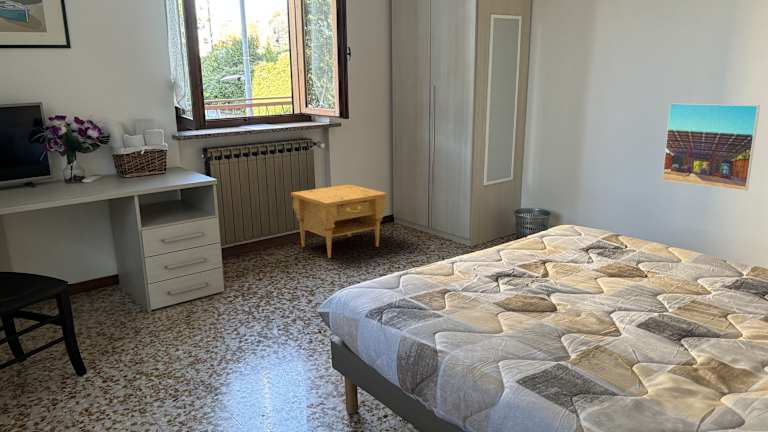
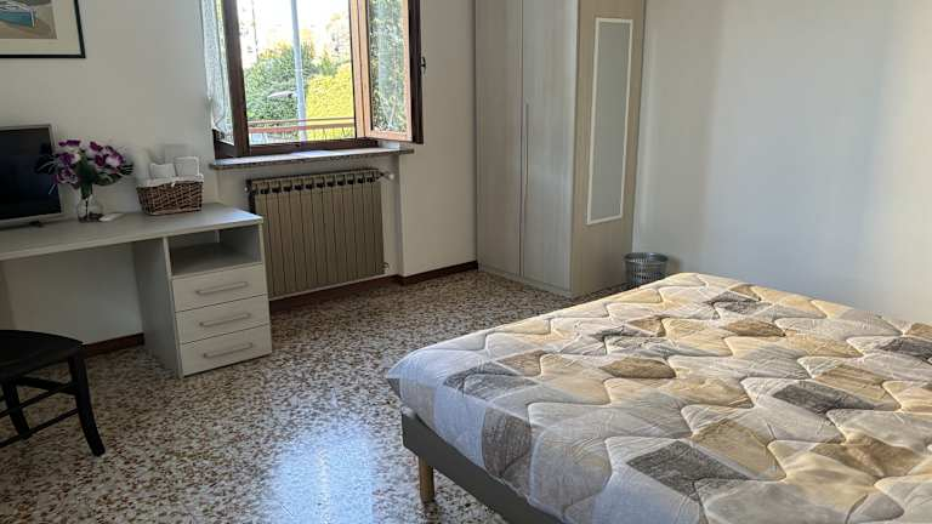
- nightstand [290,184,388,259]
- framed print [661,102,761,192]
